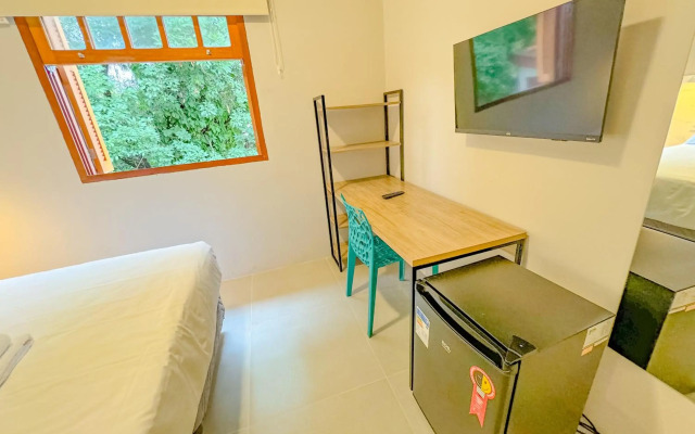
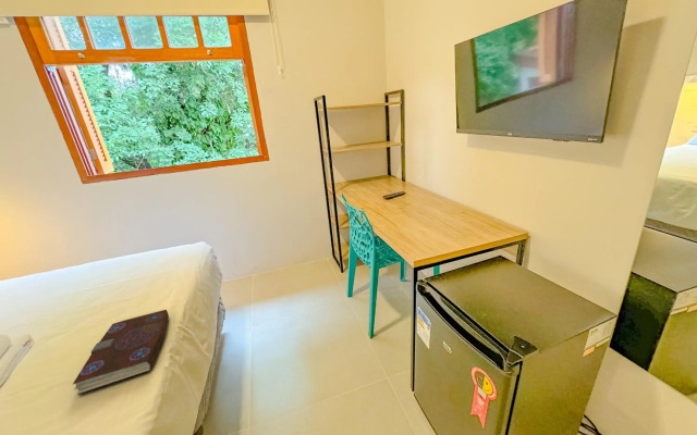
+ book [72,309,170,395]
